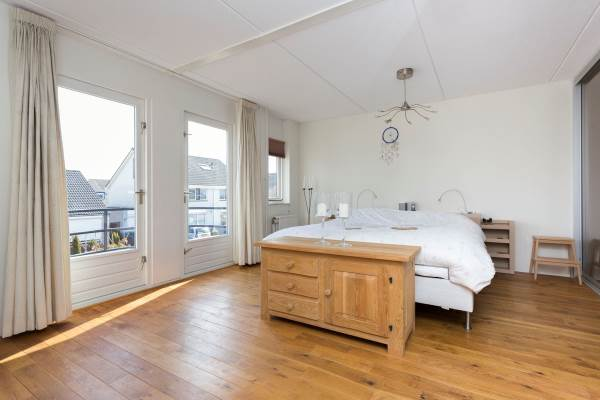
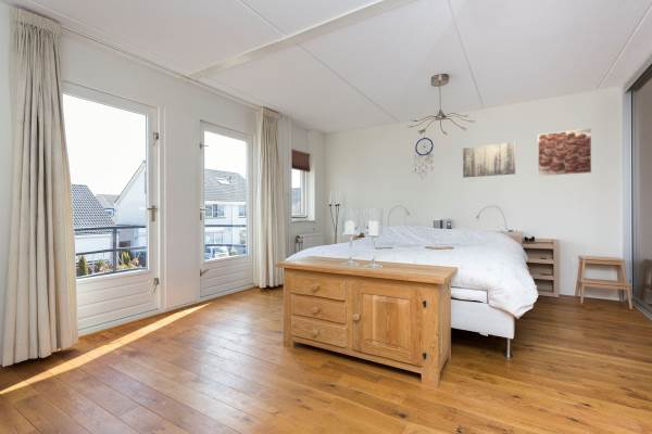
+ wall art [462,141,516,179]
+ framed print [537,127,592,177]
